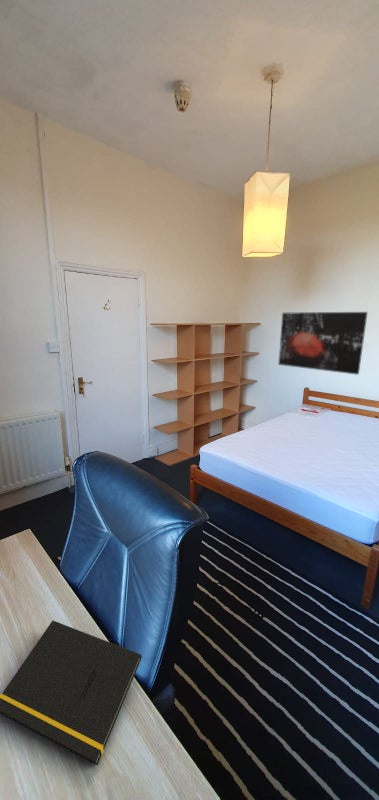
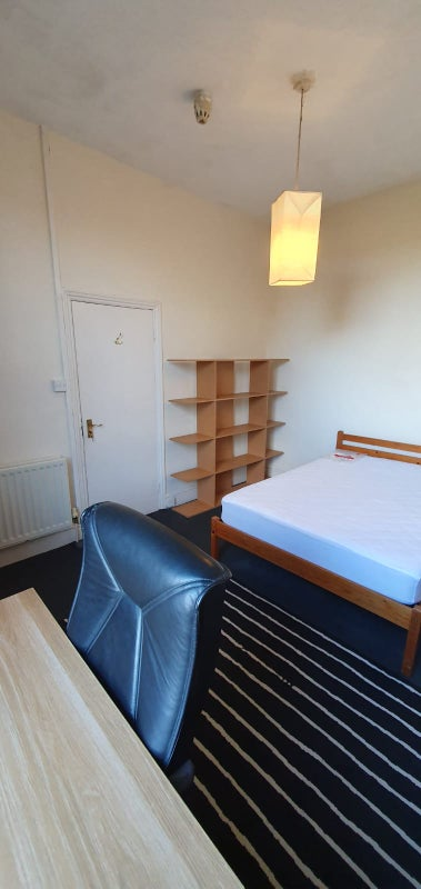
- notepad [0,619,143,766]
- wall art [277,311,369,376]
